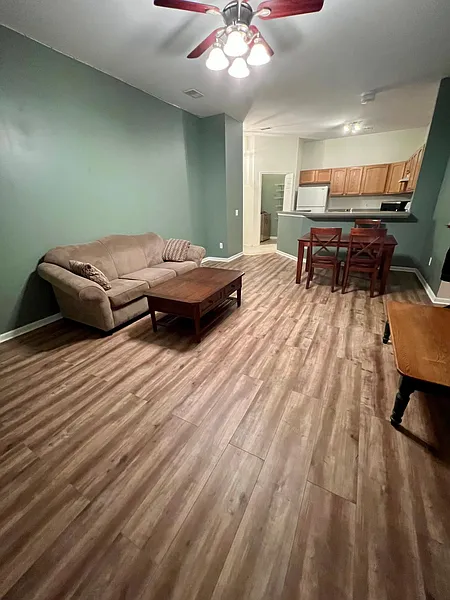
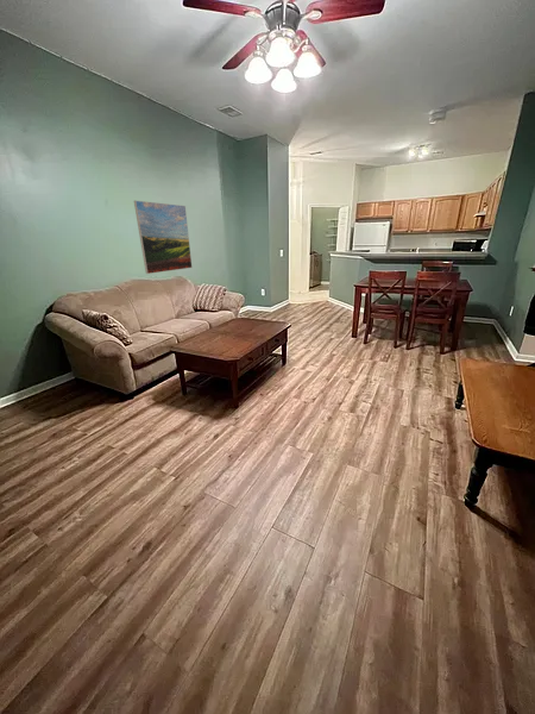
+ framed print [133,200,193,275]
